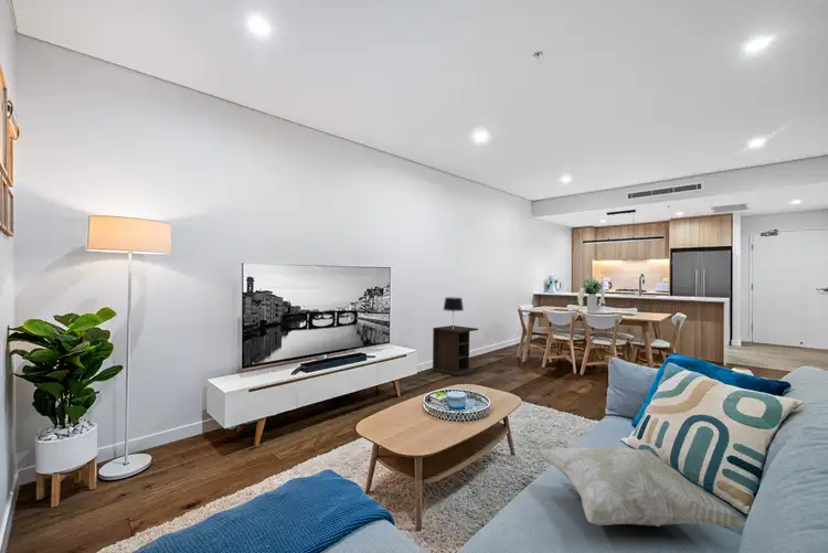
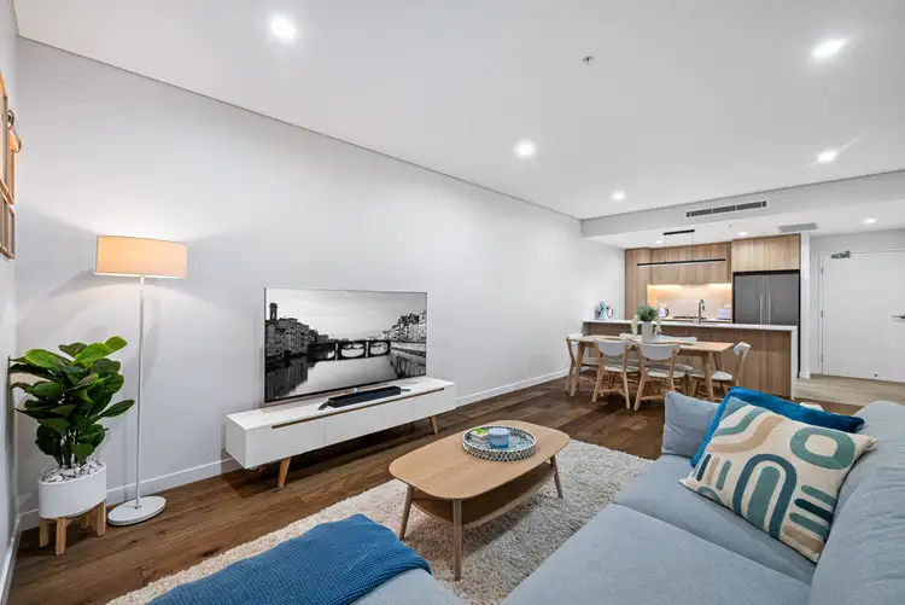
- decorative pillow [540,445,746,528]
- nightstand [432,325,479,377]
- table lamp [443,296,465,329]
